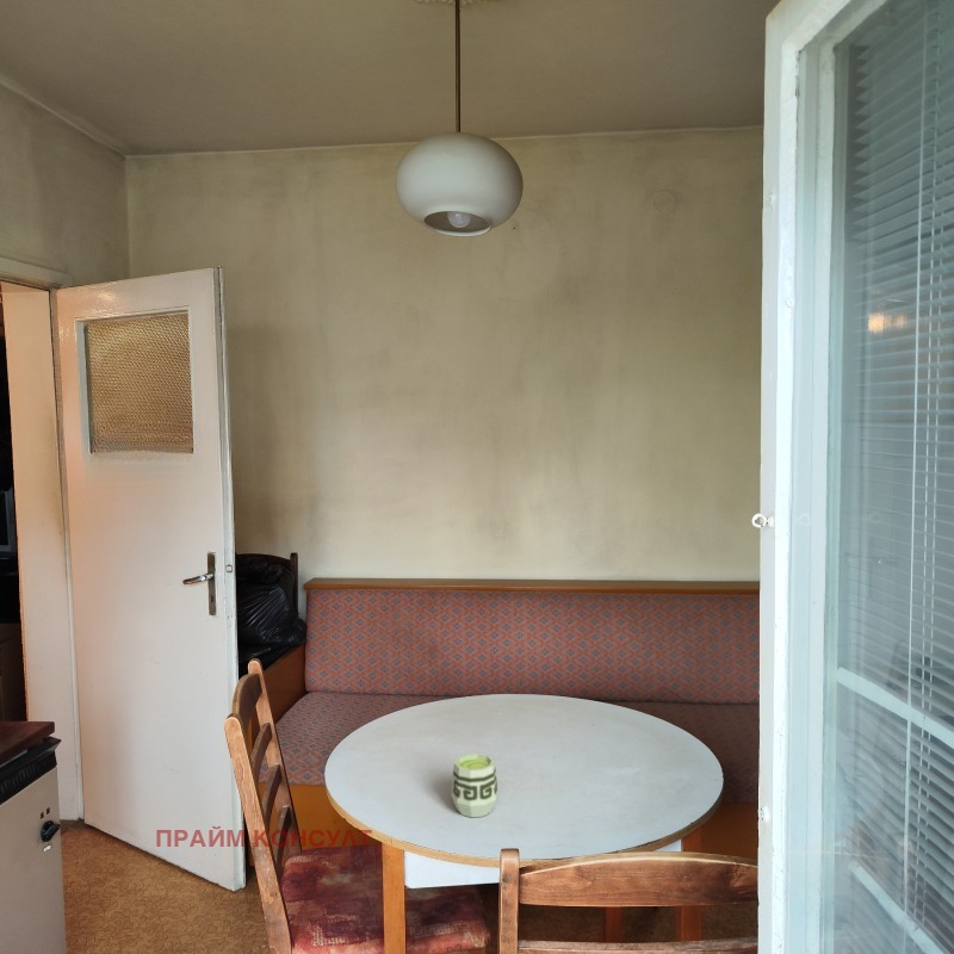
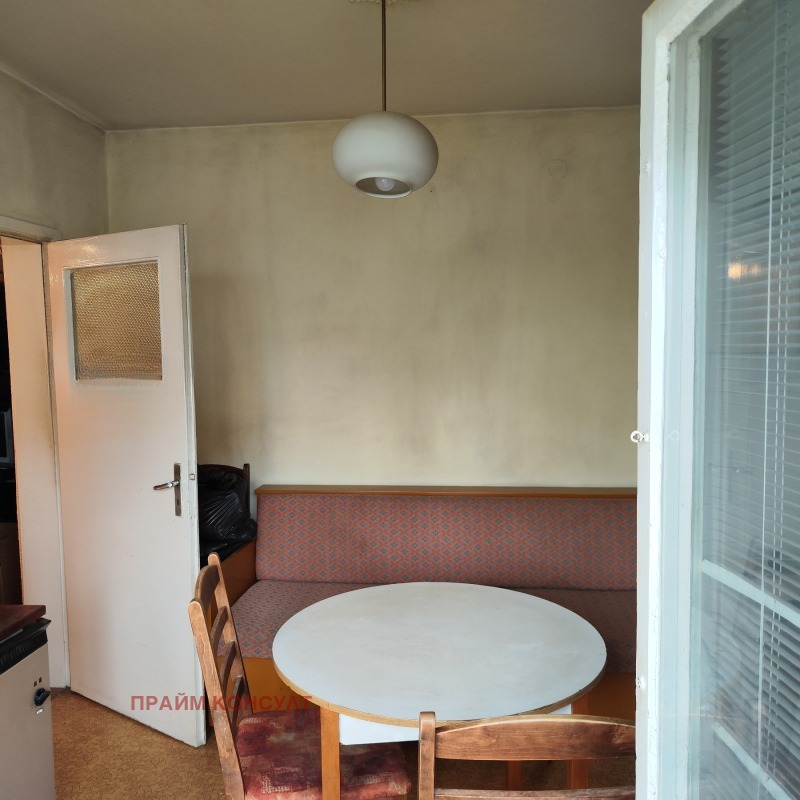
- cup [450,751,500,818]
